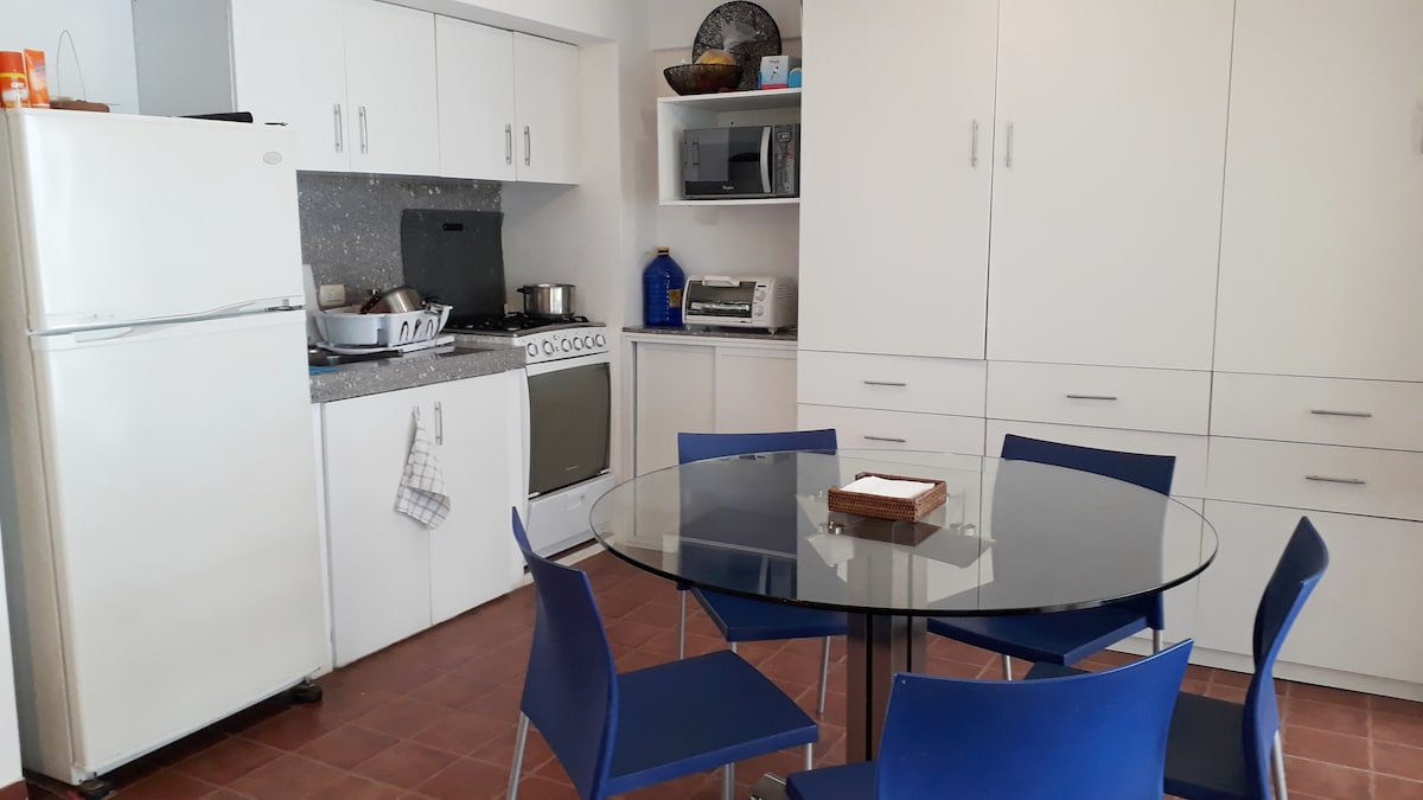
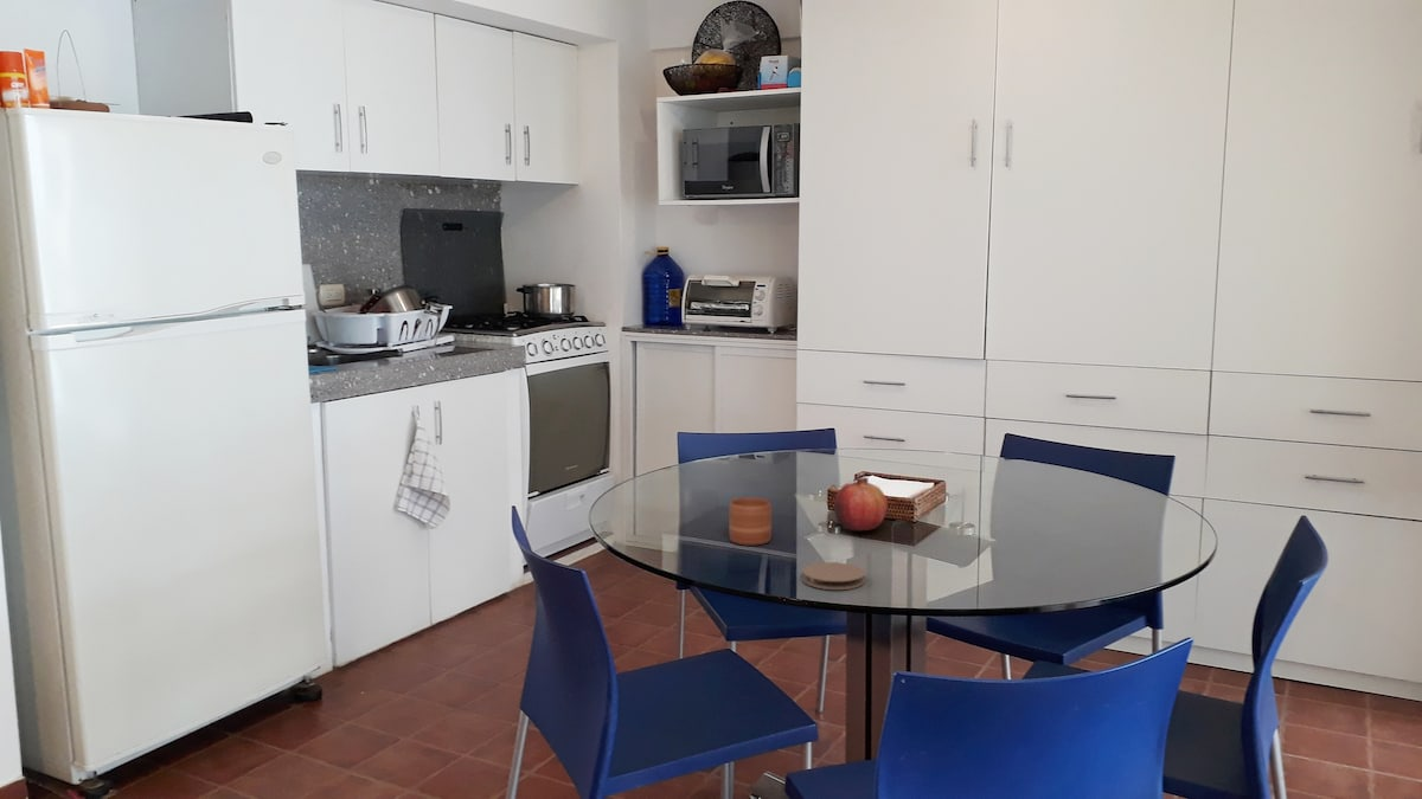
+ mug [728,497,773,546]
+ coaster [801,561,866,591]
+ fruit [833,476,889,531]
